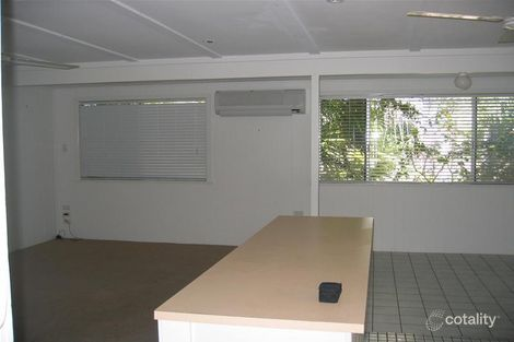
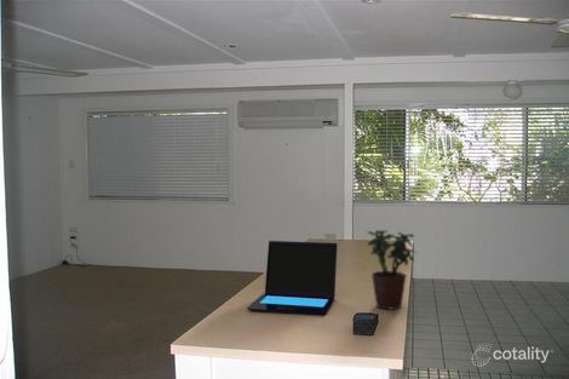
+ potted plant [367,229,418,310]
+ laptop [246,240,339,316]
